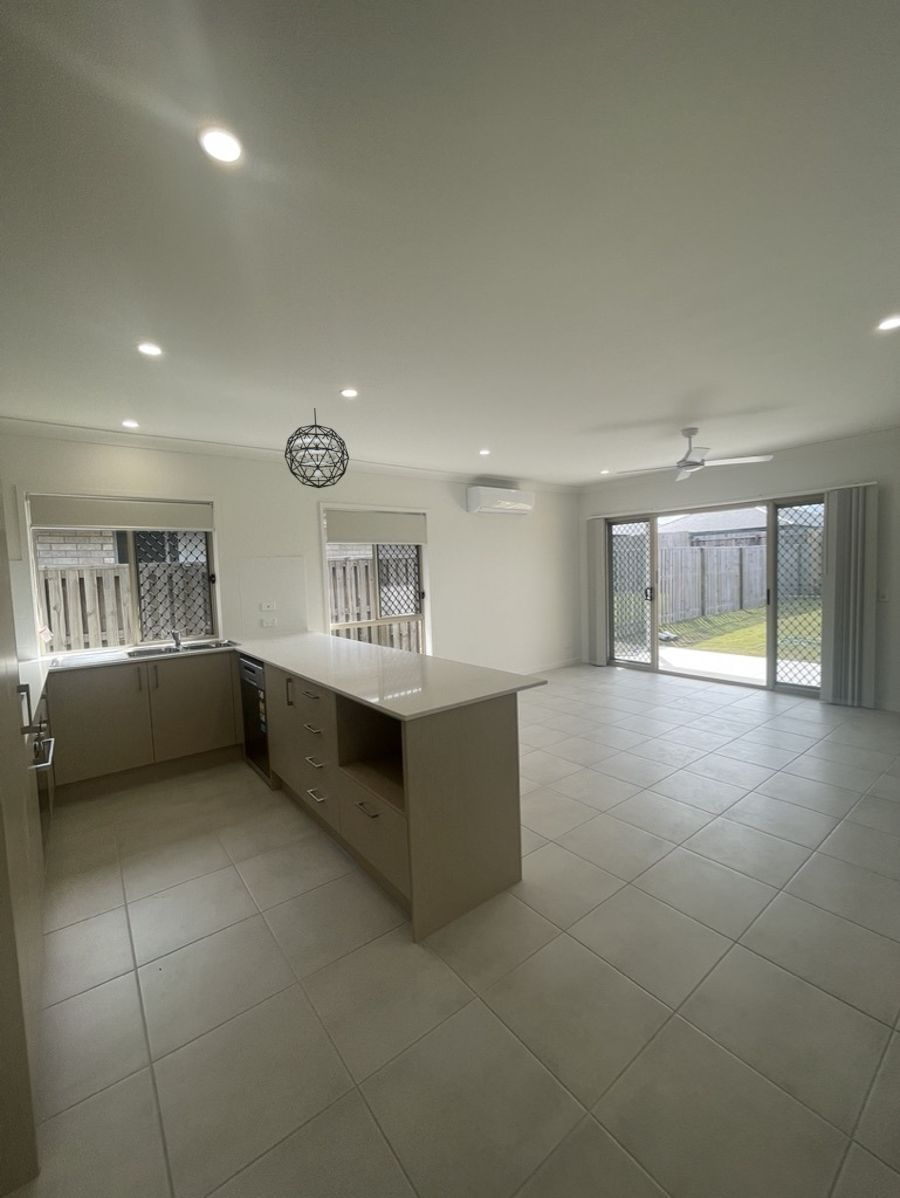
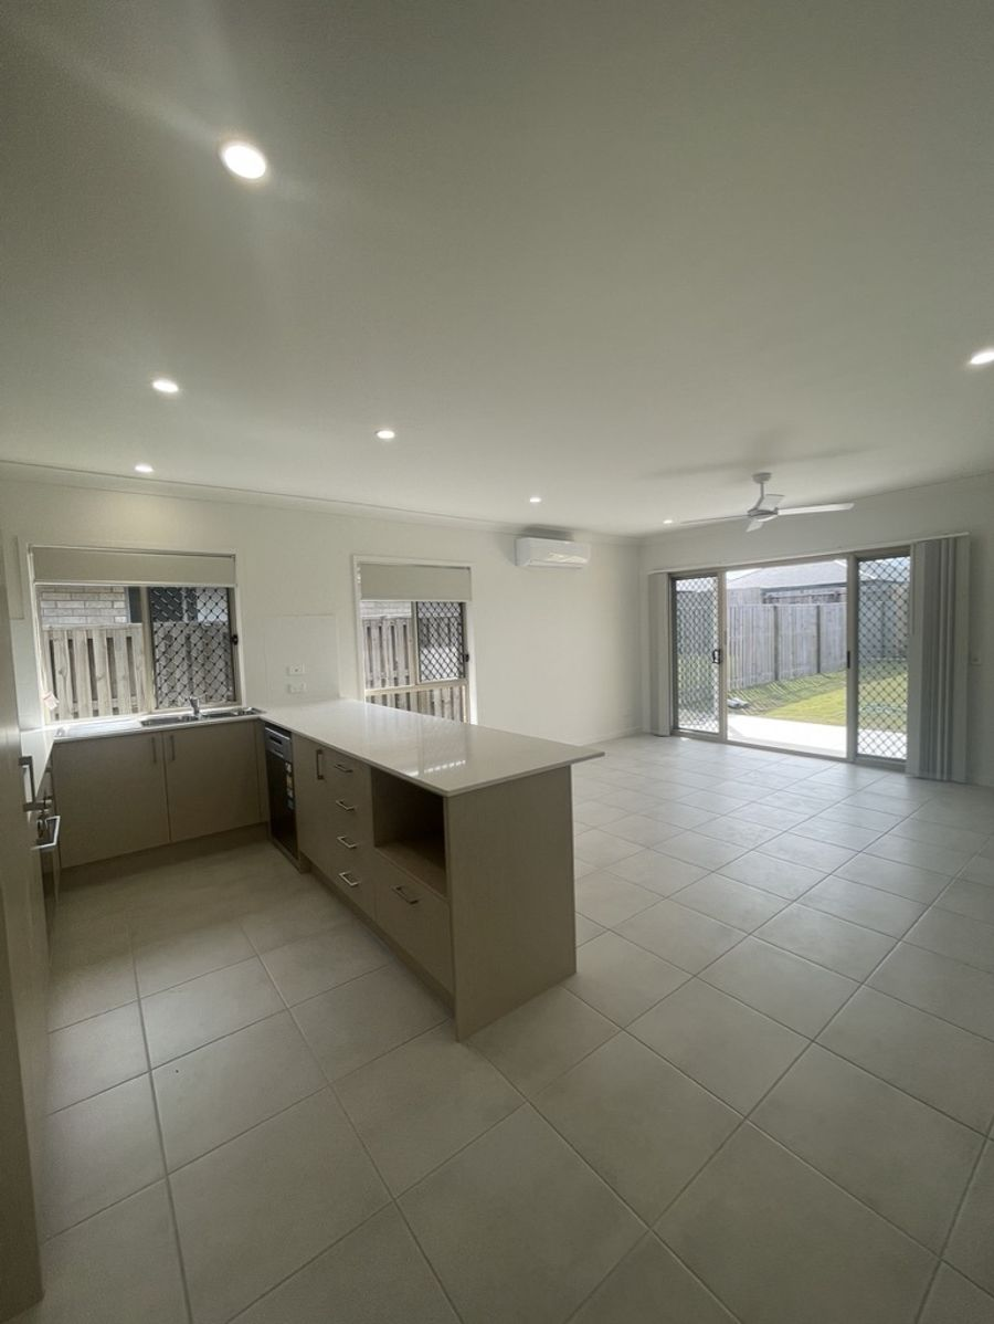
- pendant light [284,407,350,489]
